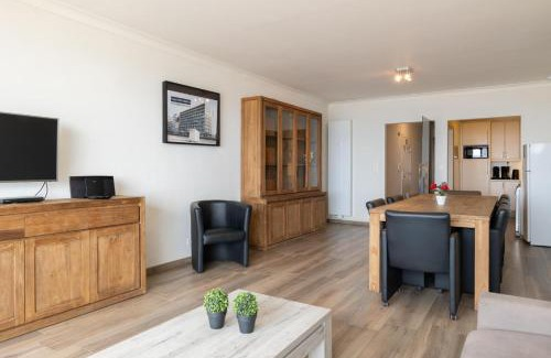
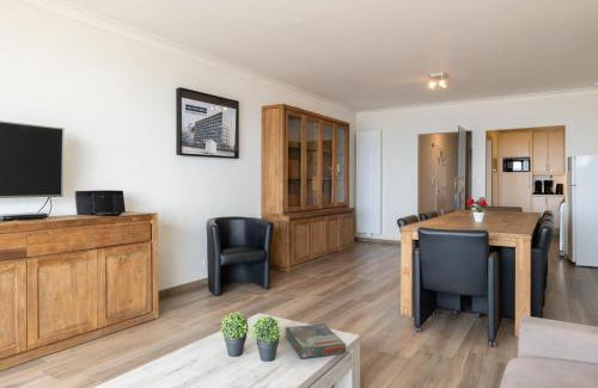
+ board game [285,322,347,359]
